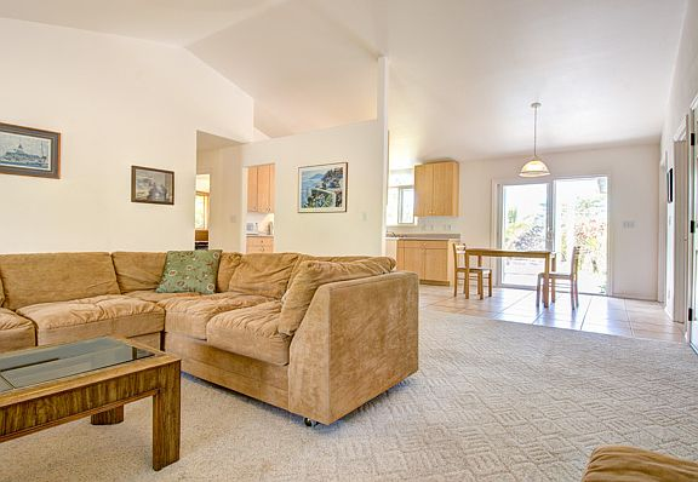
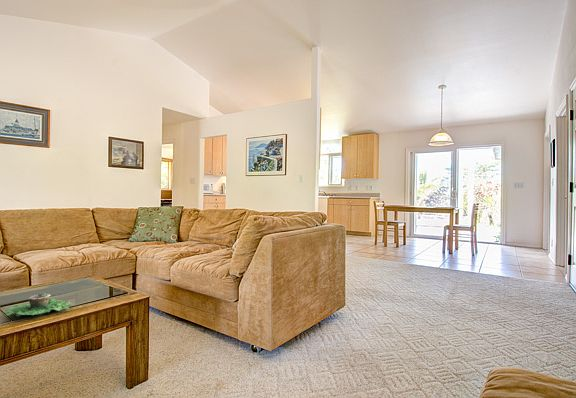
+ succulent planter [4,292,76,318]
